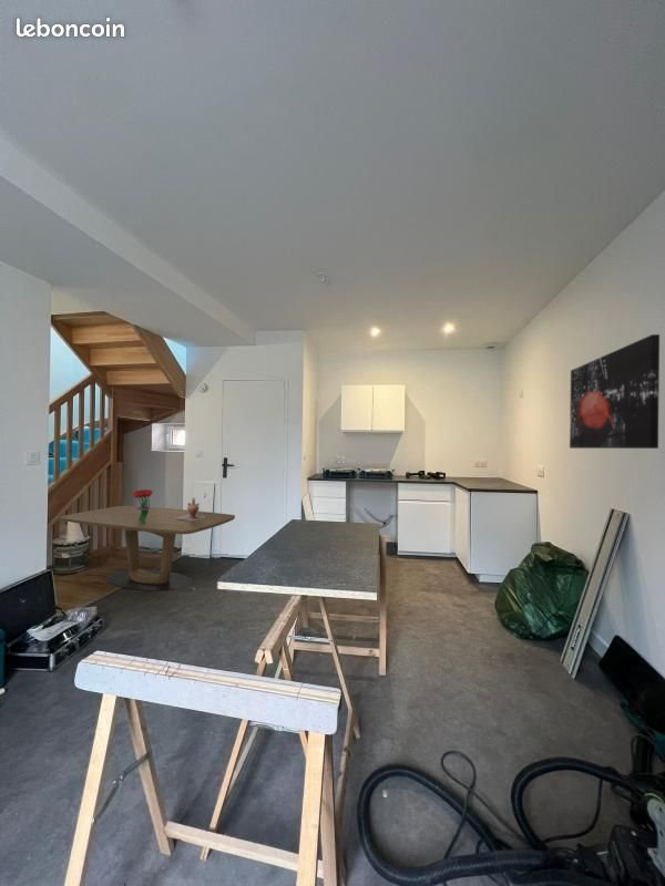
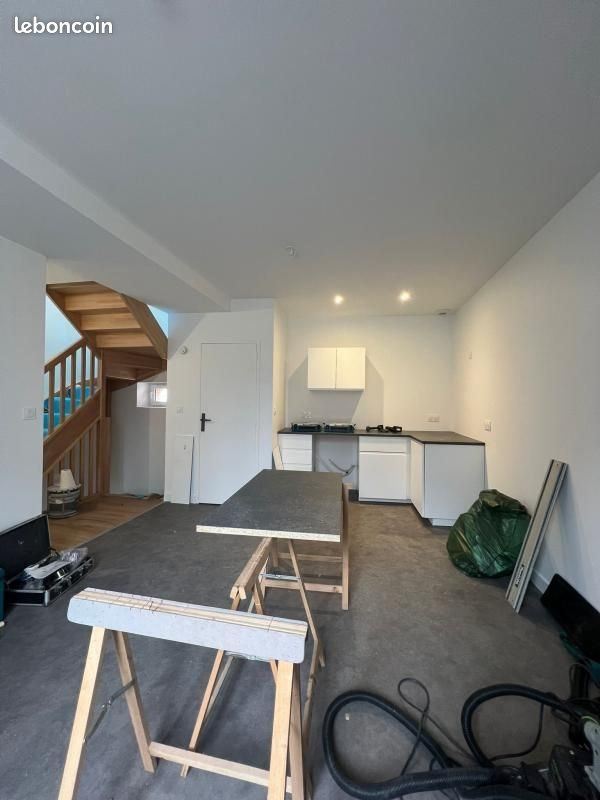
- wall art [569,333,661,450]
- bouquet [131,488,154,522]
- ceramic jug [176,496,205,521]
- dining table [60,505,236,593]
